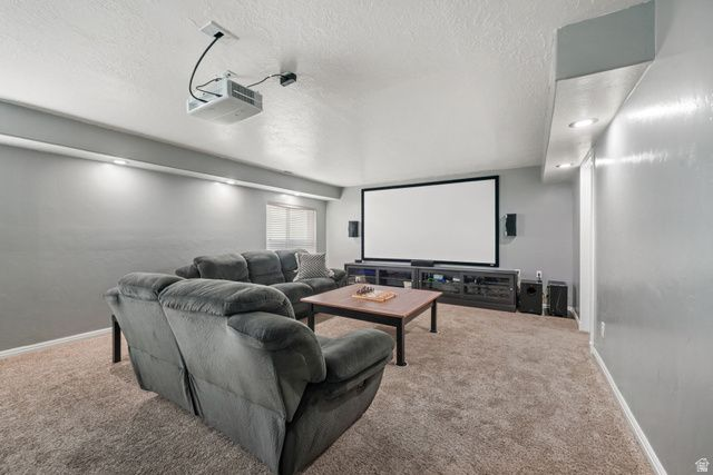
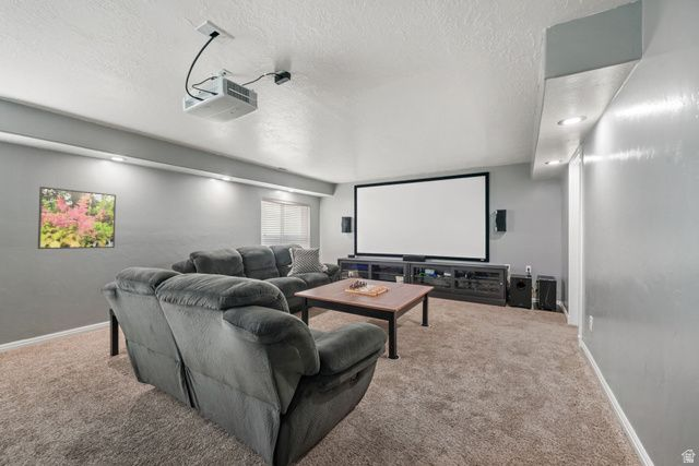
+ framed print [37,186,117,250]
